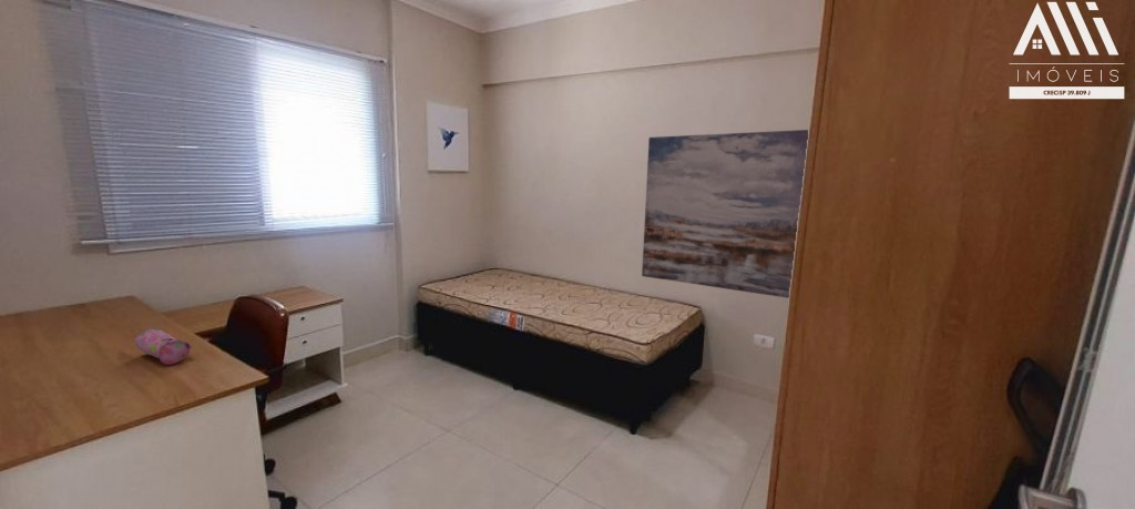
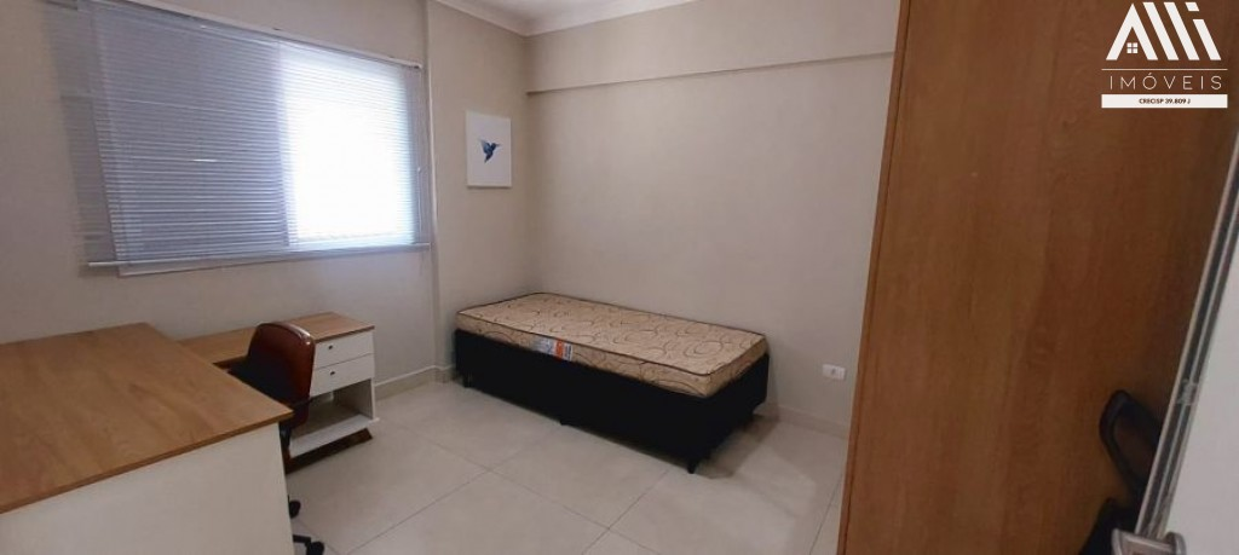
- wall art [641,129,809,299]
- pencil case [134,328,192,366]
